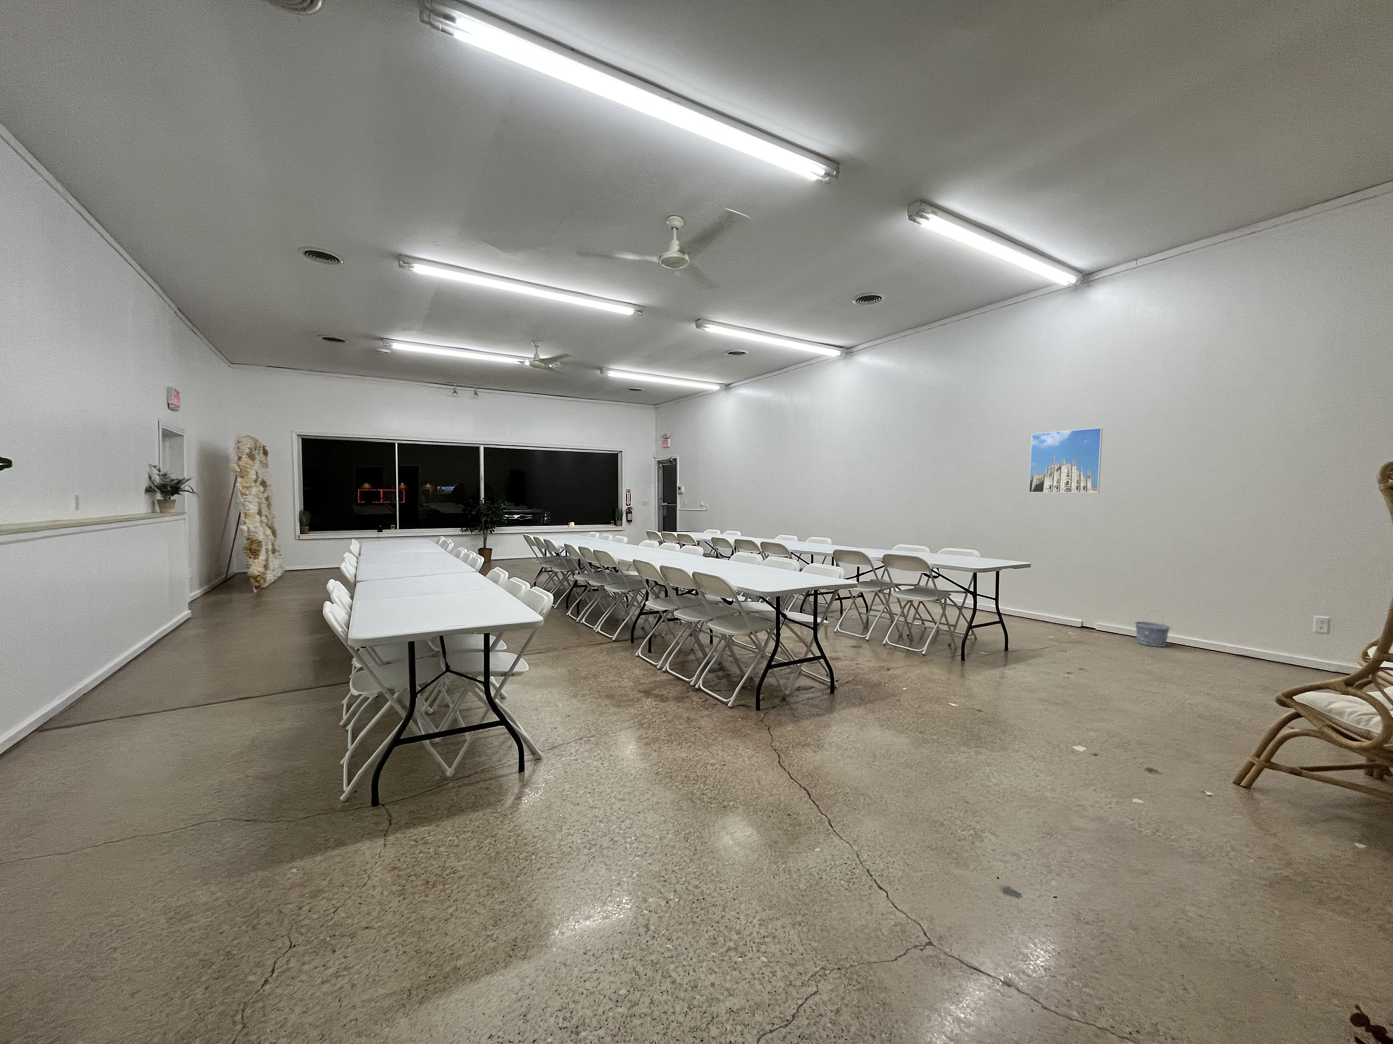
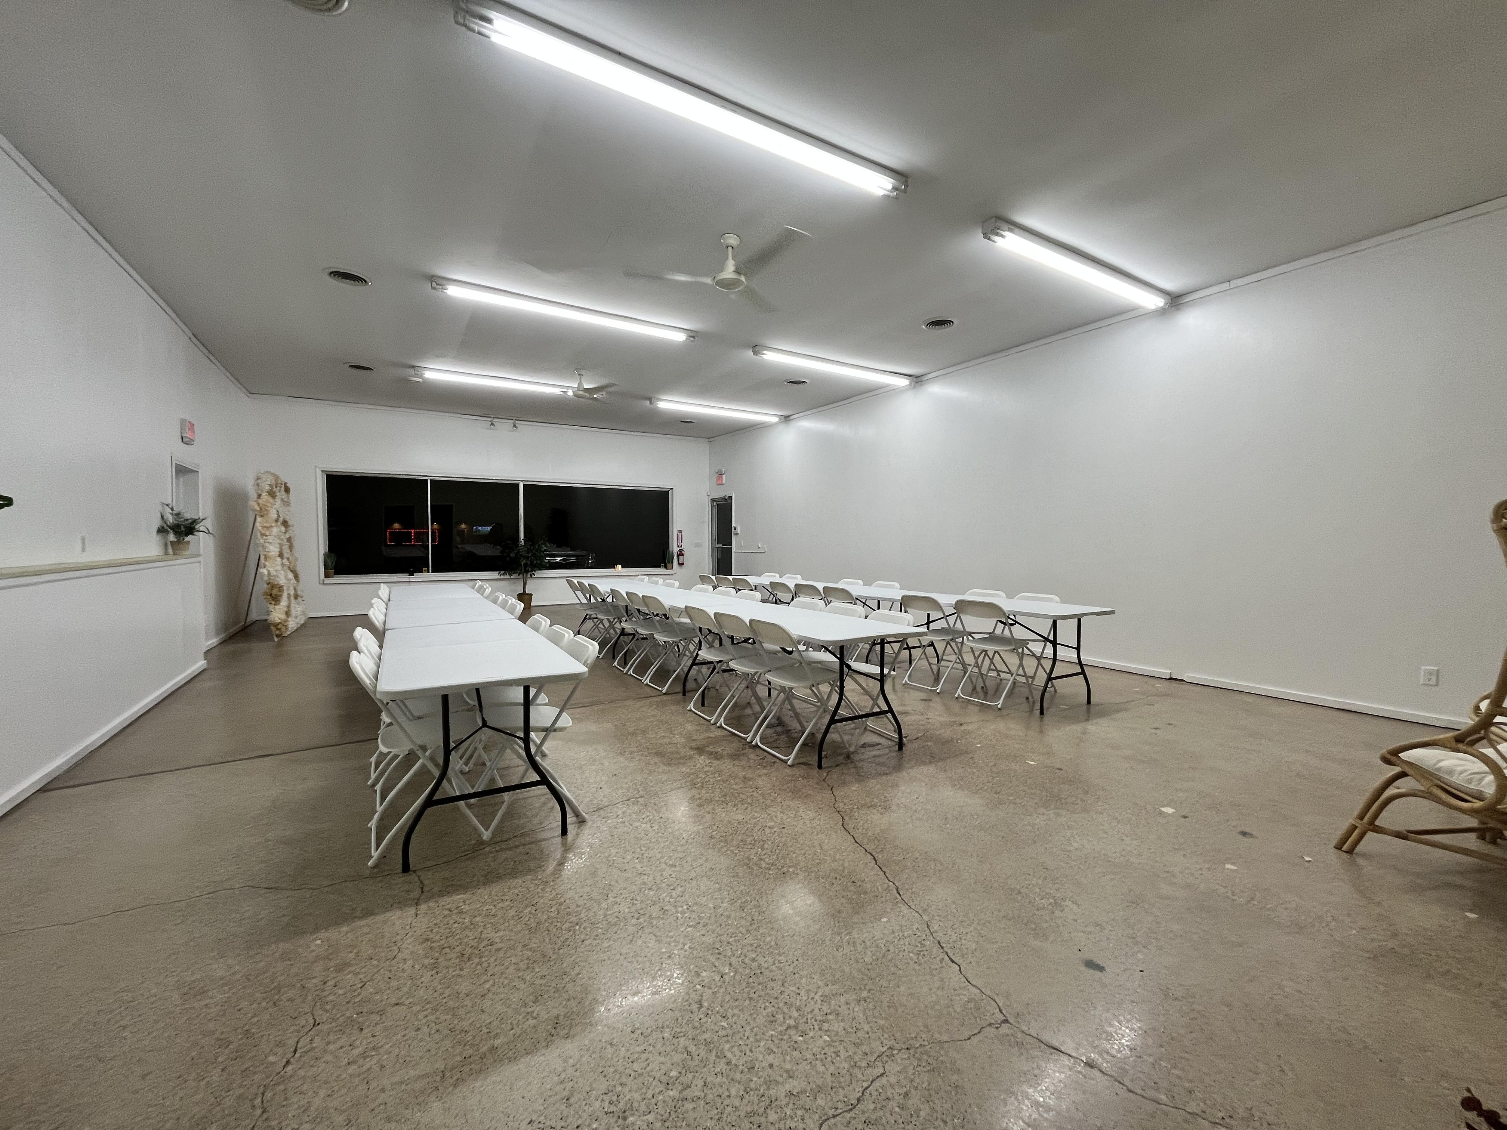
- bucket [1134,610,1170,647]
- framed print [1029,428,1103,493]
